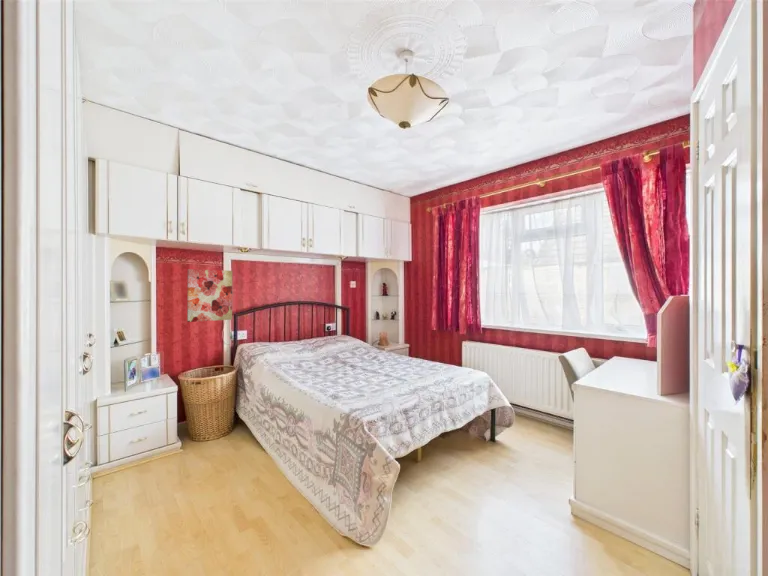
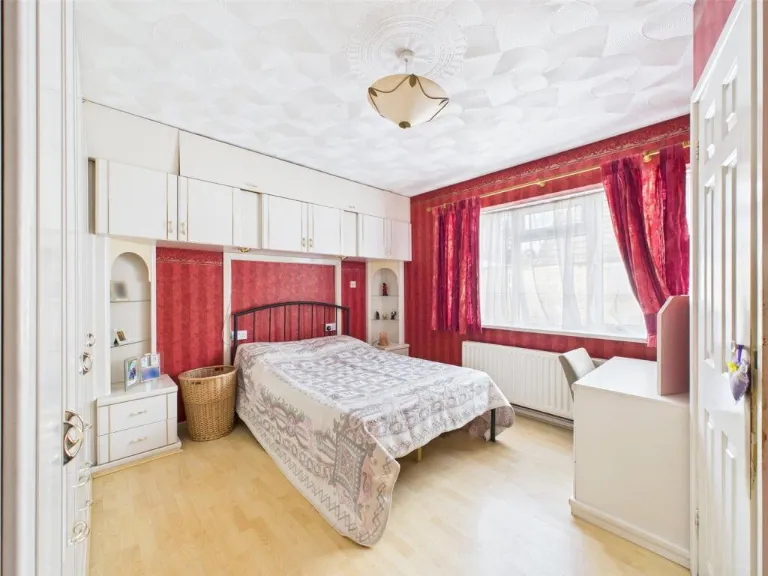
- wall art [186,268,233,323]
